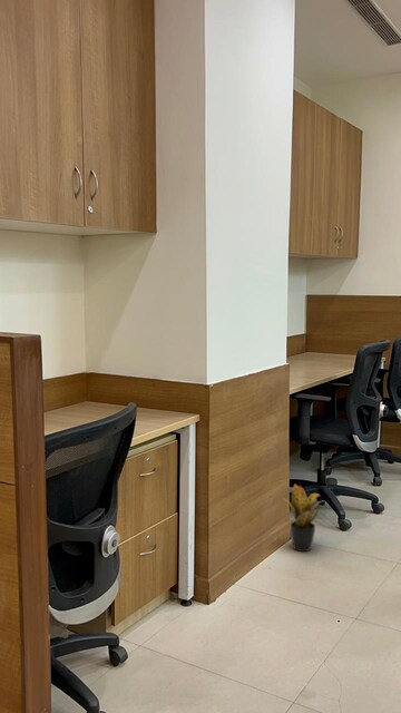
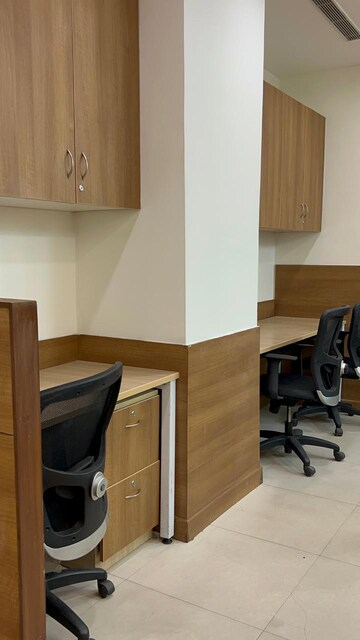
- potted plant [281,484,326,553]
